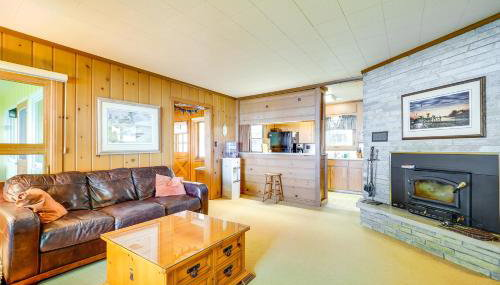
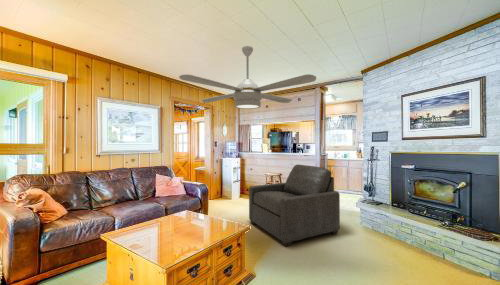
+ ceiling fan [178,45,317,110]
+ chair [248,164,341,248]
